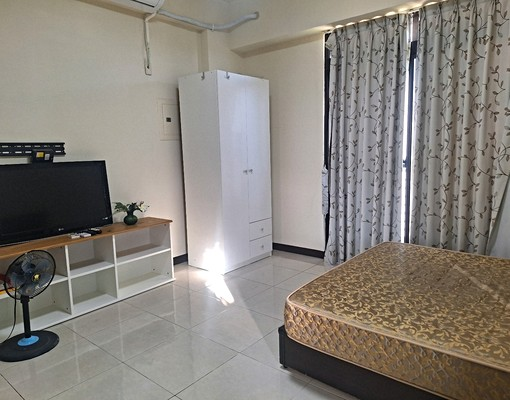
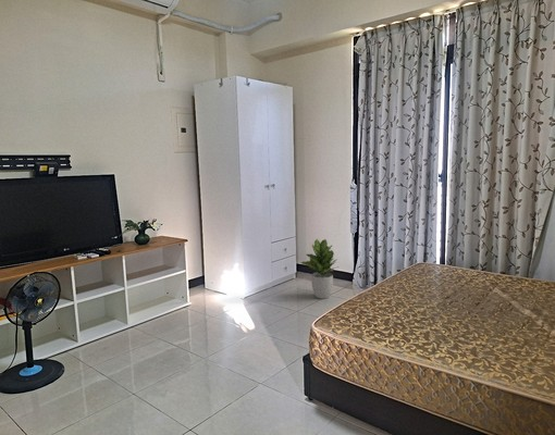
+ potted plant [299,238,340,300]
